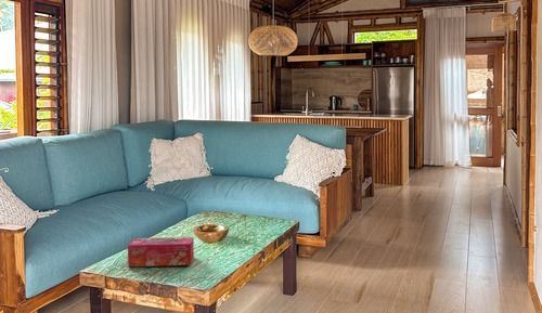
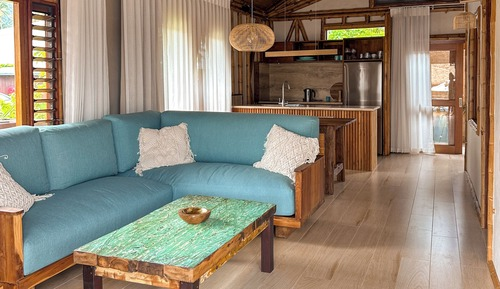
- tissue box [127,236,195,268]
